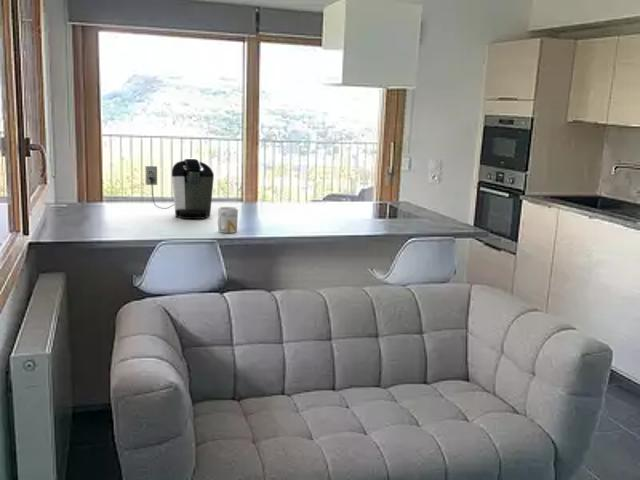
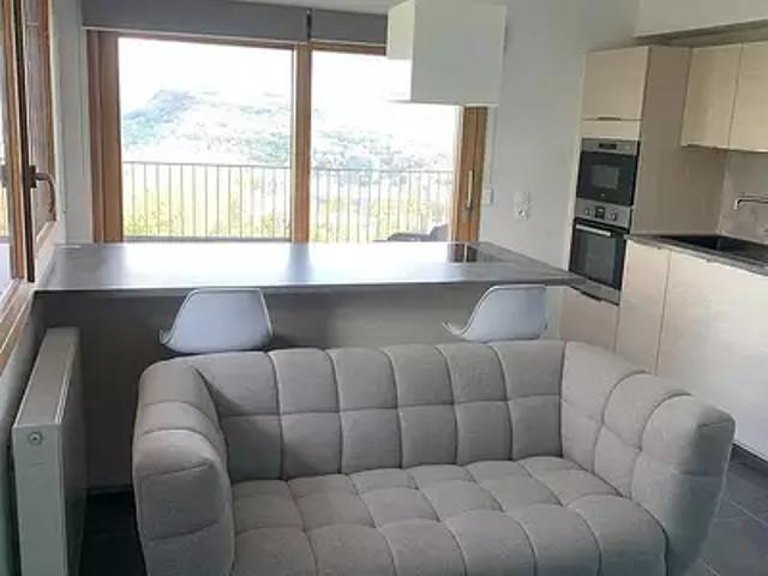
- coffee maker [144,157,215,220]
- mug [217,206,239,234]
